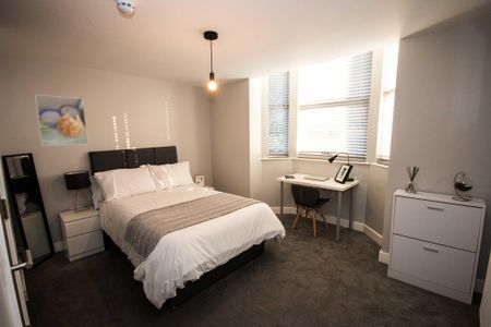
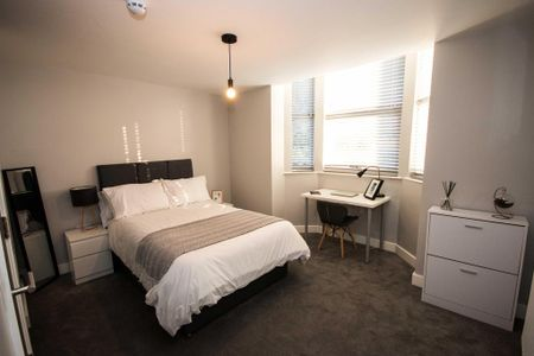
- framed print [34,94,89,147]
